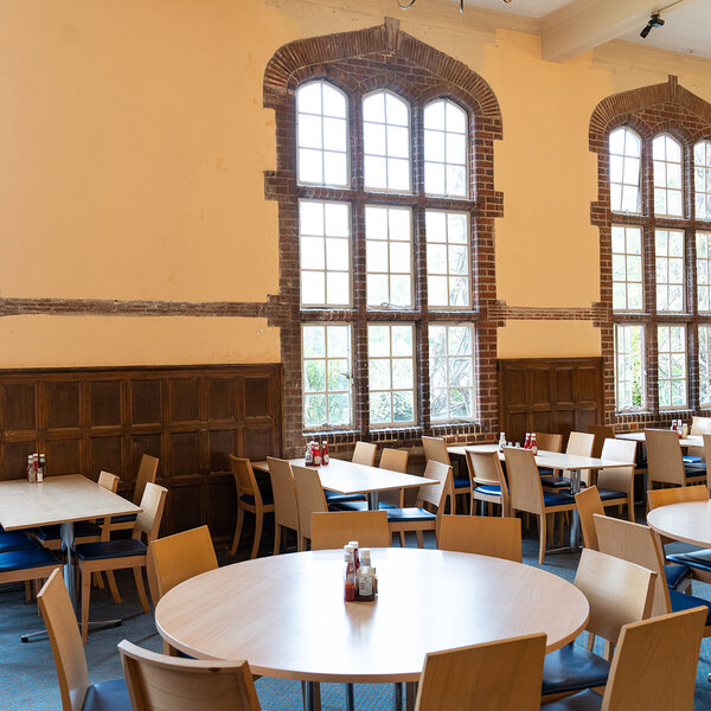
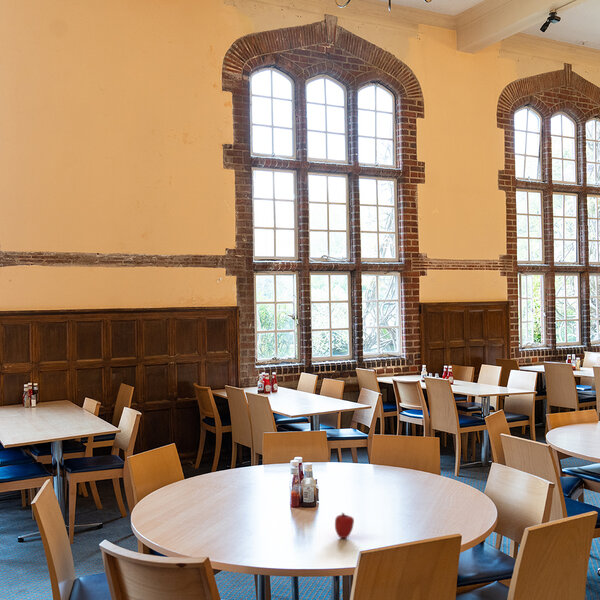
+ apple [334,512,355,539]
